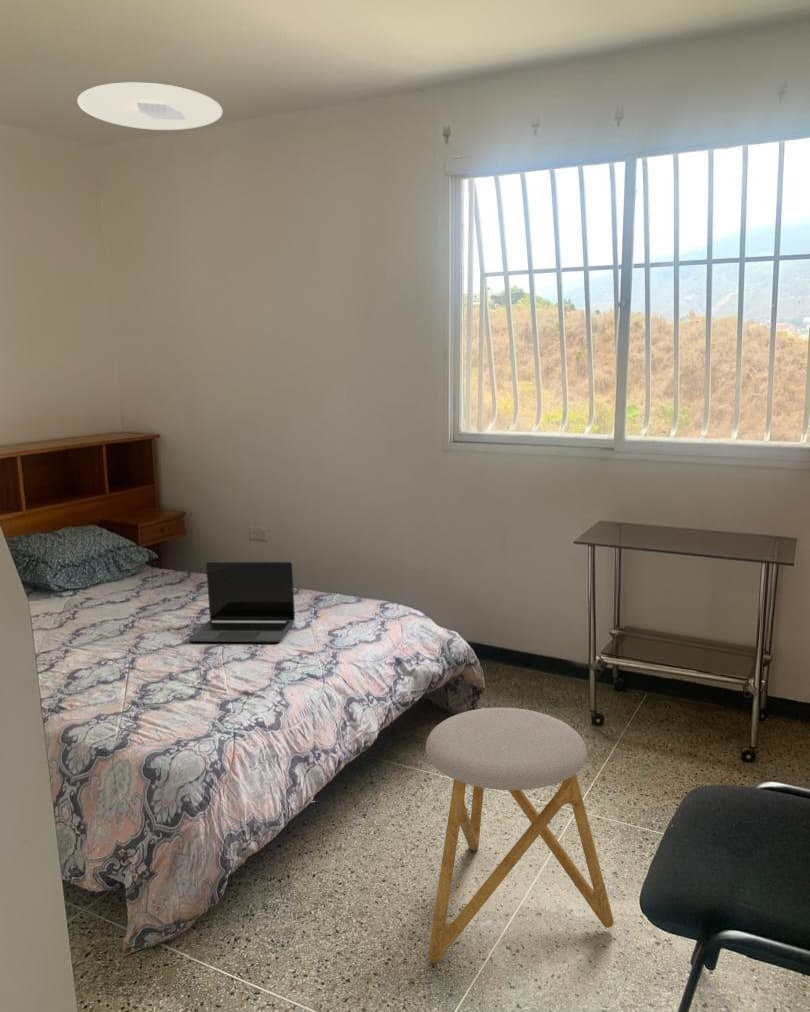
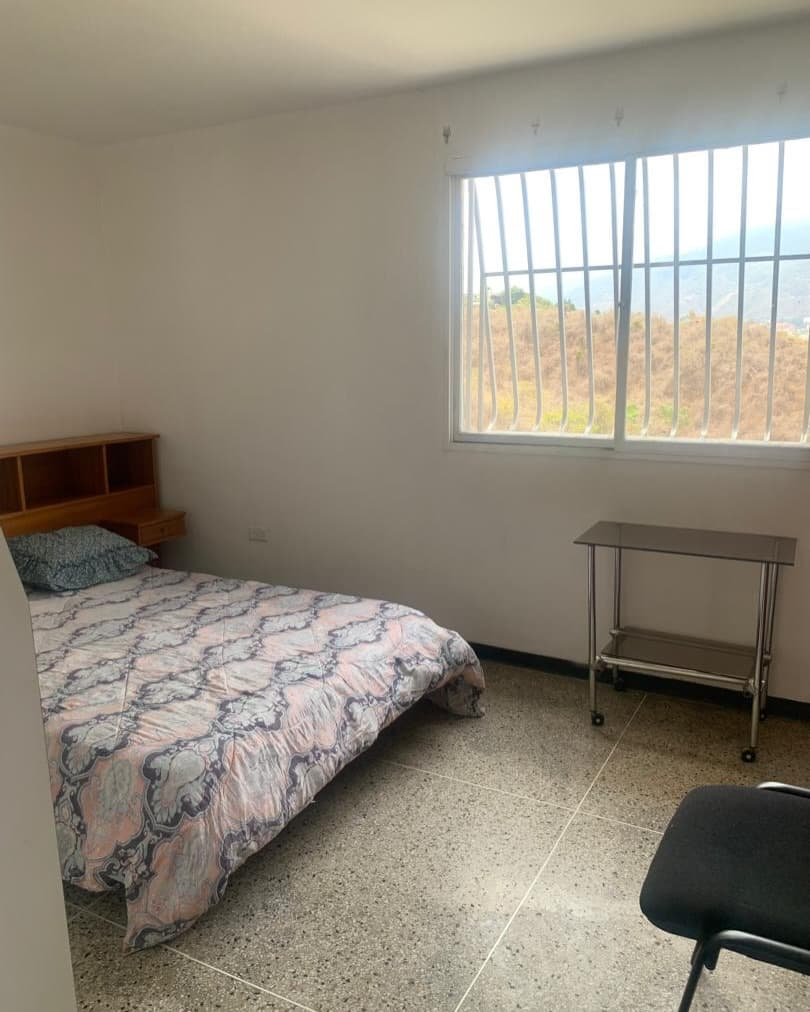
- ceiling light [76,81,224,131]
- laptop [188,561,296,643]
- stool [425,707,615,964]
